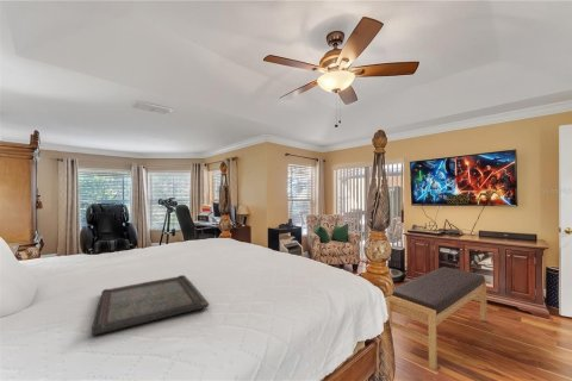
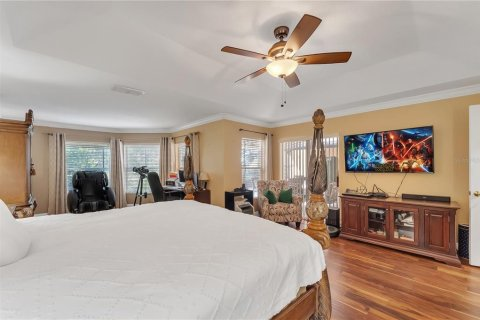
- bench [386,266,487,371]
- serving tray [91,274,211,337]
